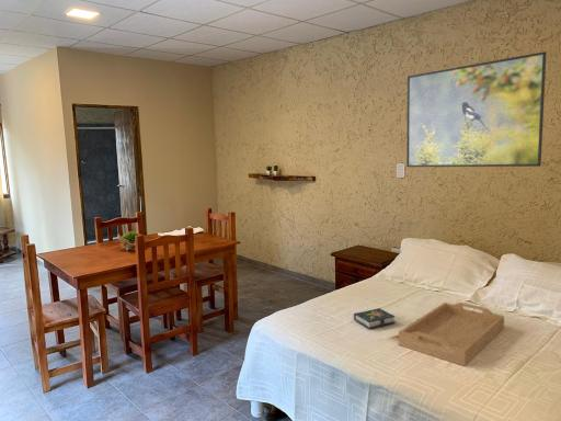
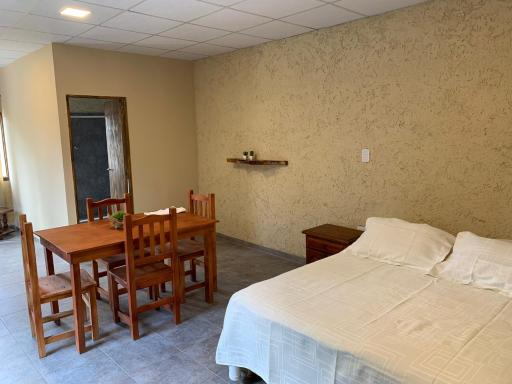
- serving tray [398,301,505,367]
- book [353,307,396,330]
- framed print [405,50,547,168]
